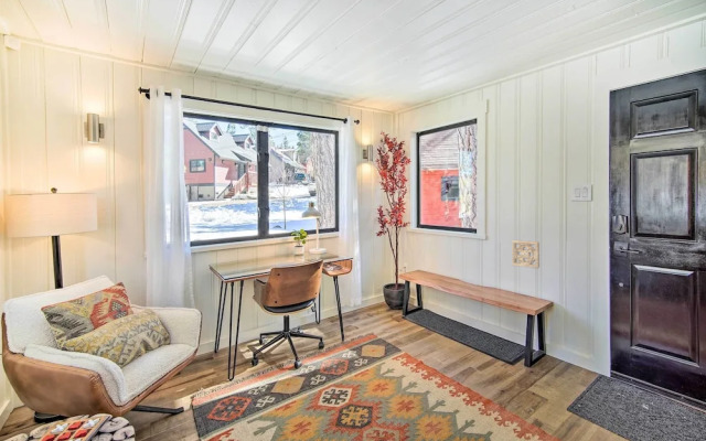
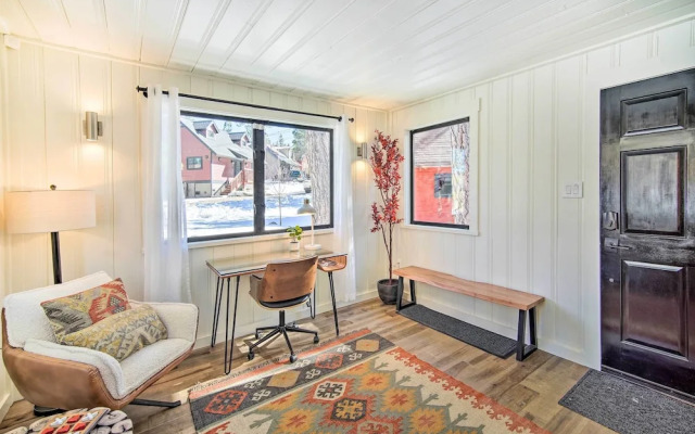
- wall ornament [511,239,541,270]
